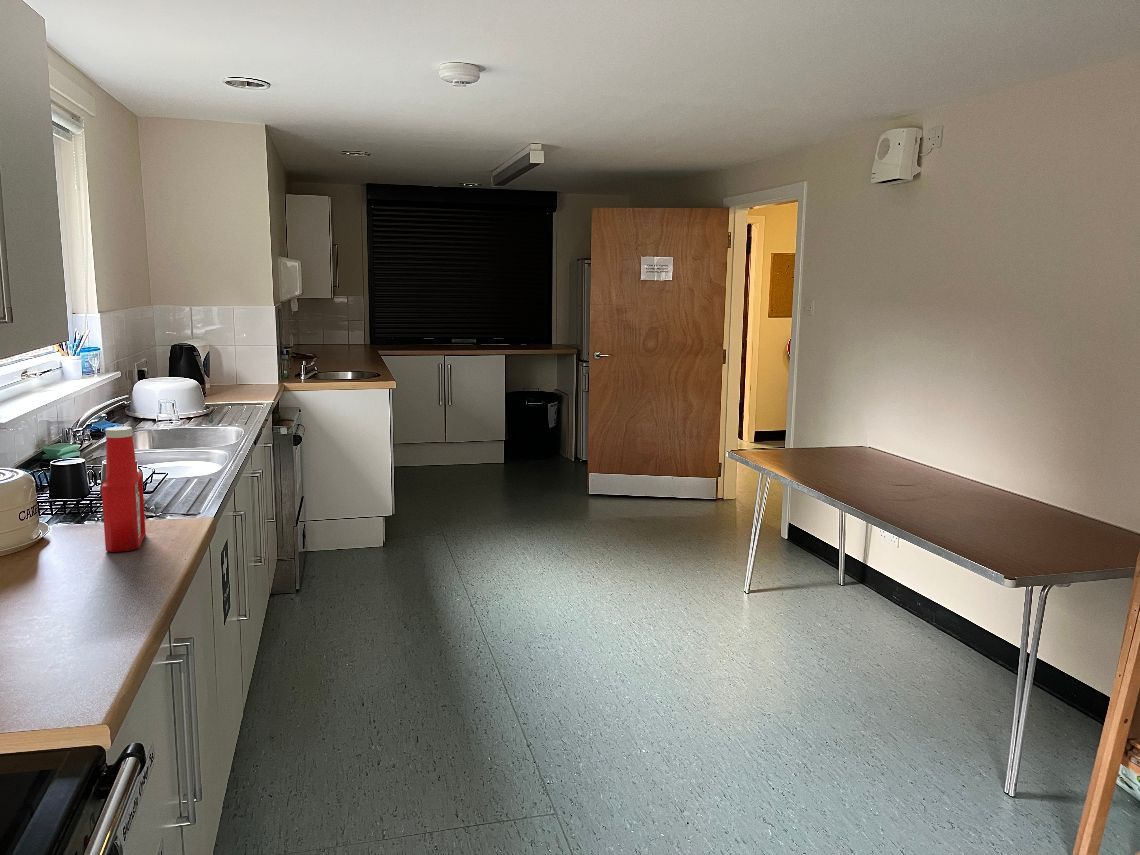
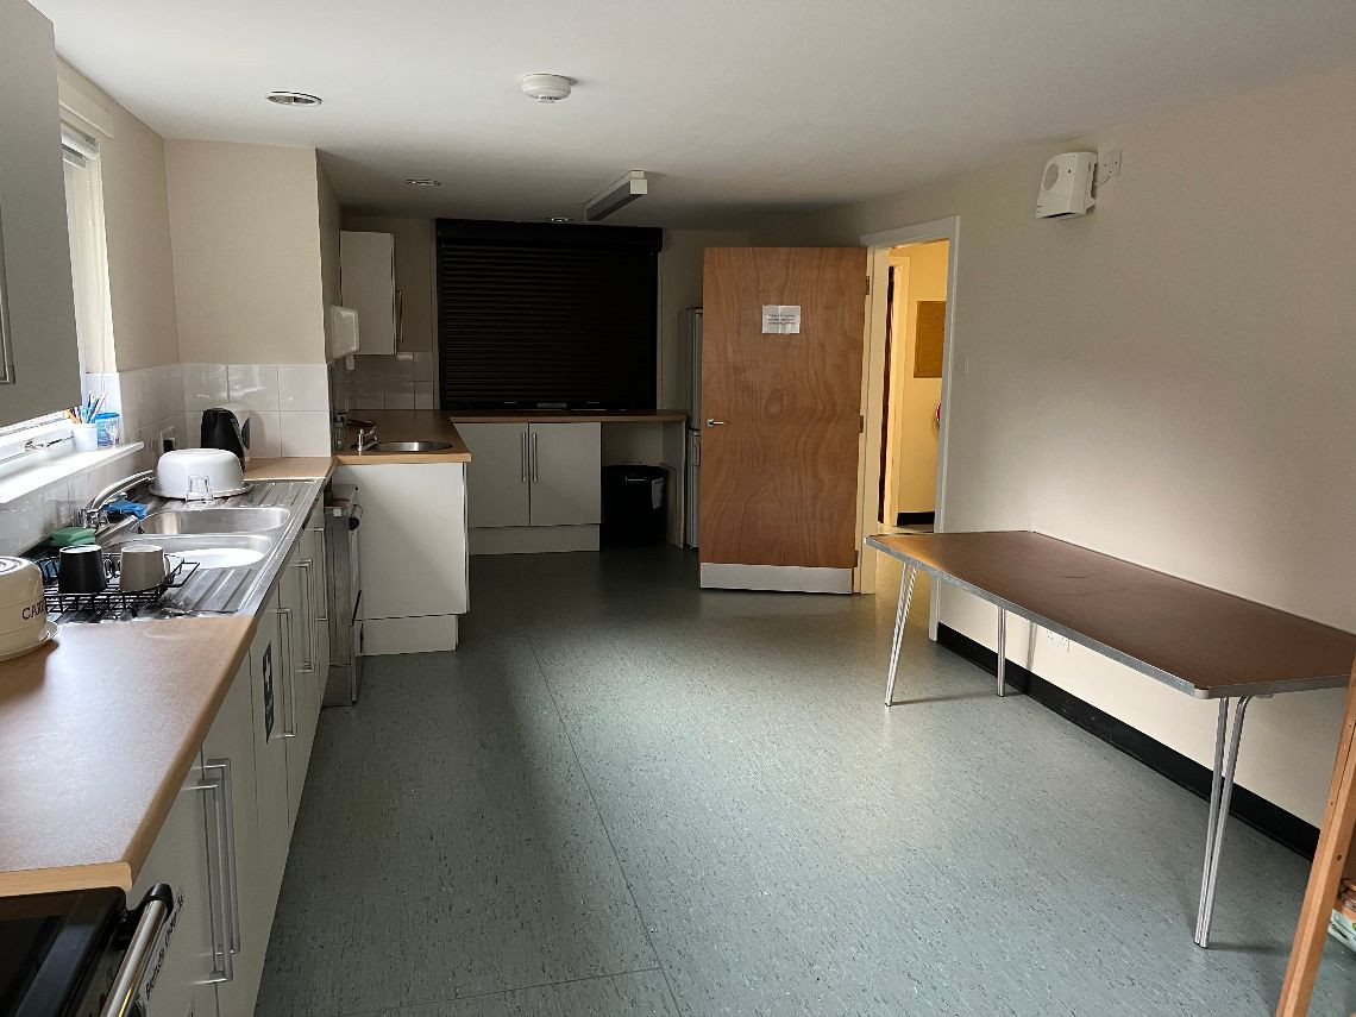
- soap bottle [100,426,147,553]
